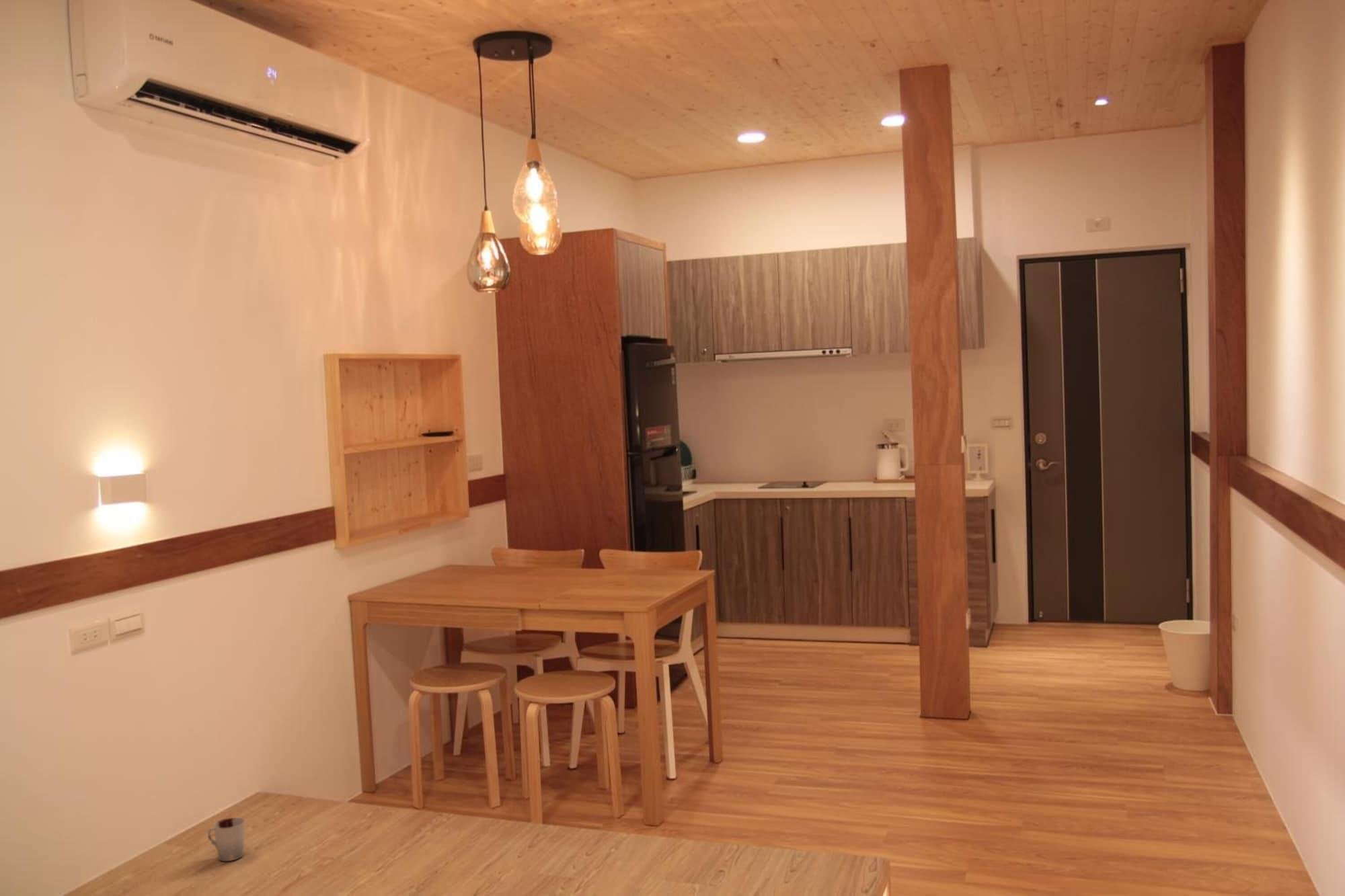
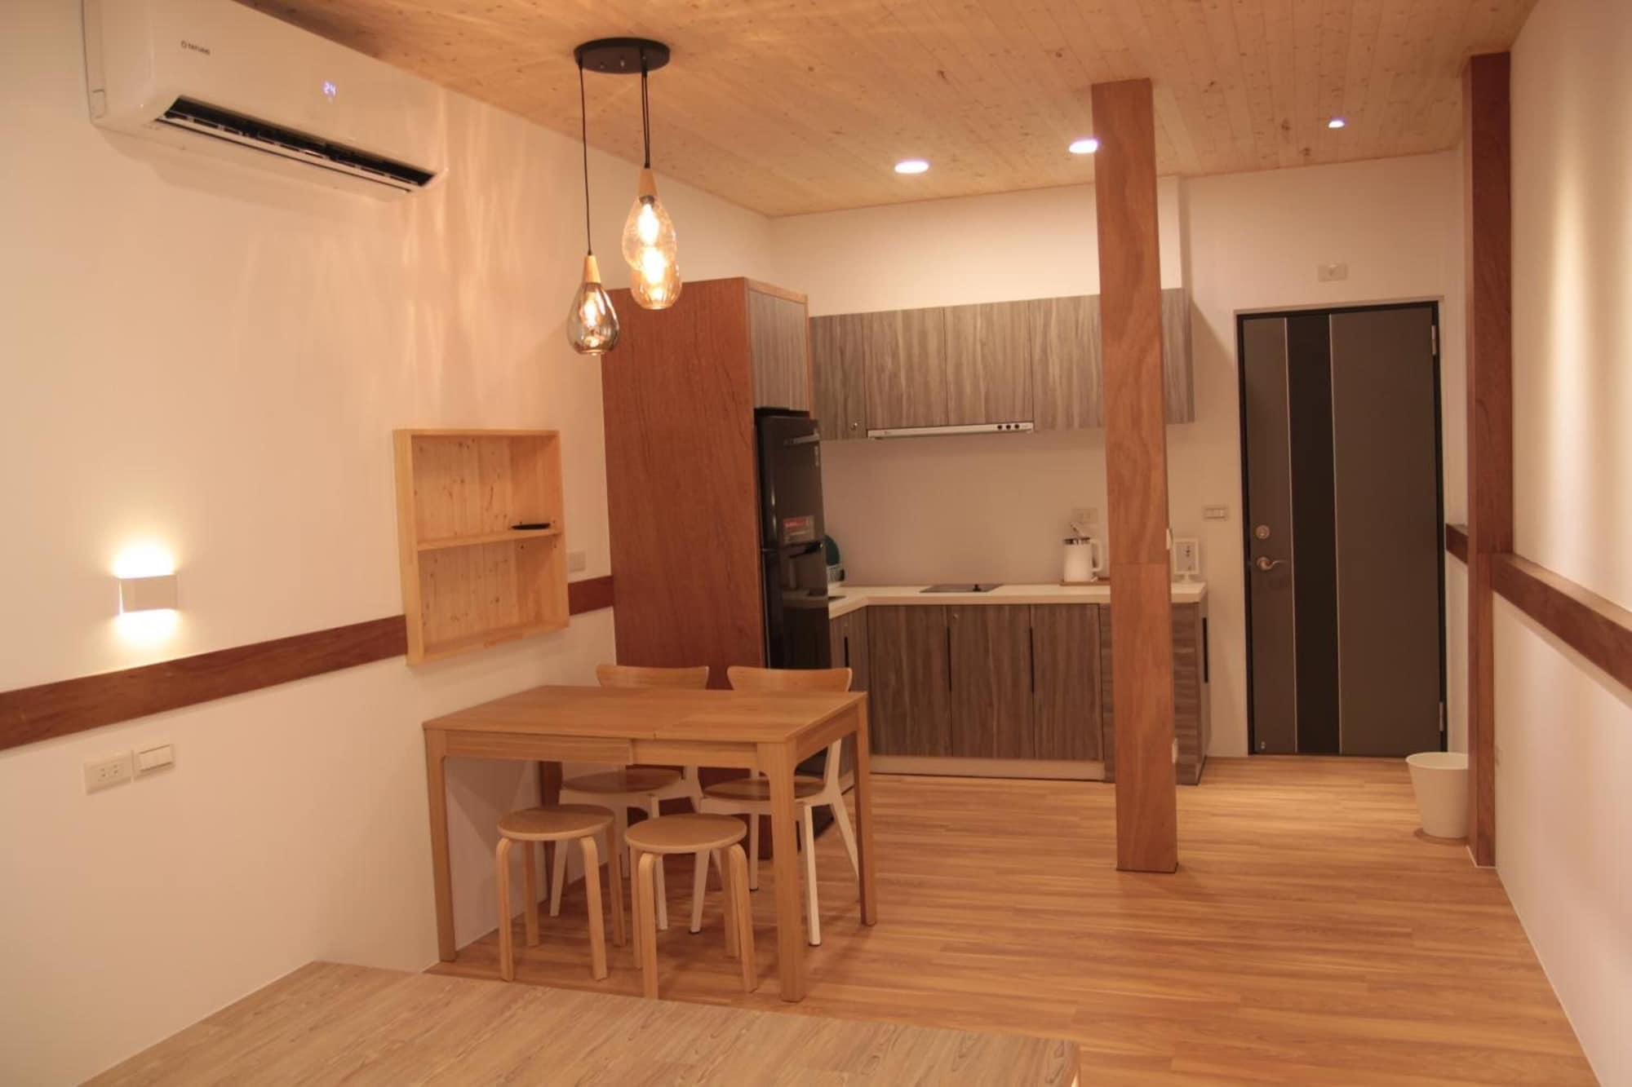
- cup [207,817,245,862]
